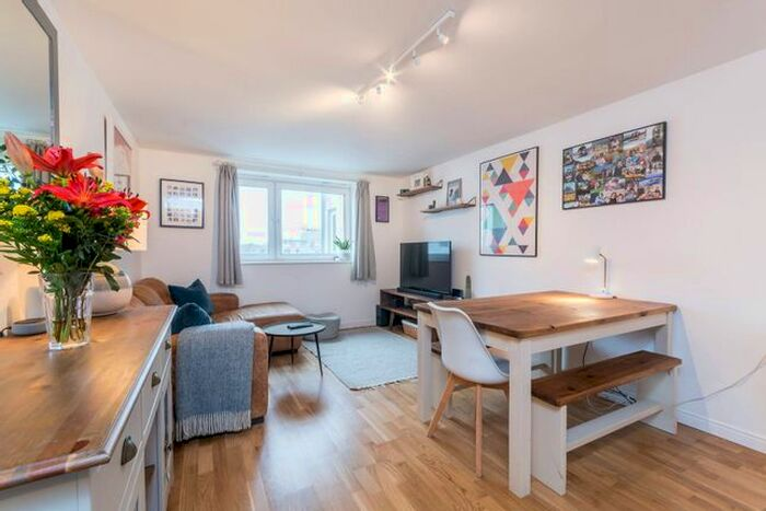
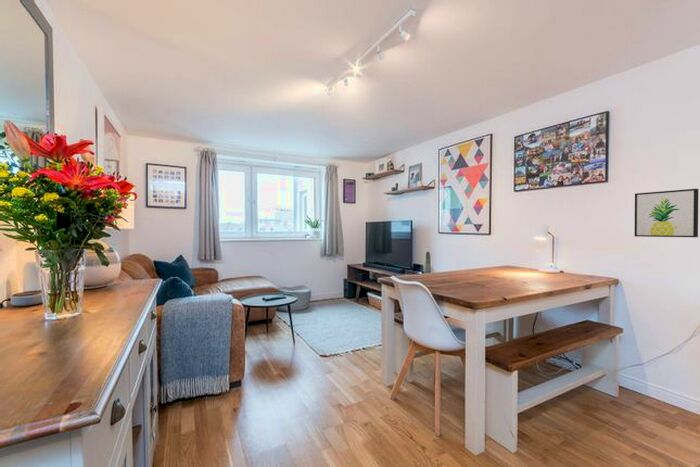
+ wall art [634,188,699,238]
